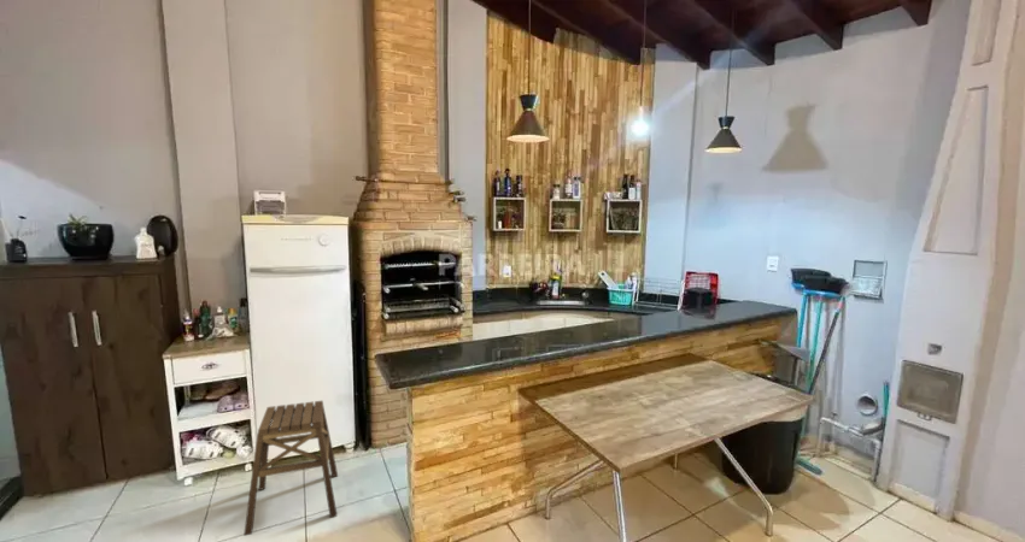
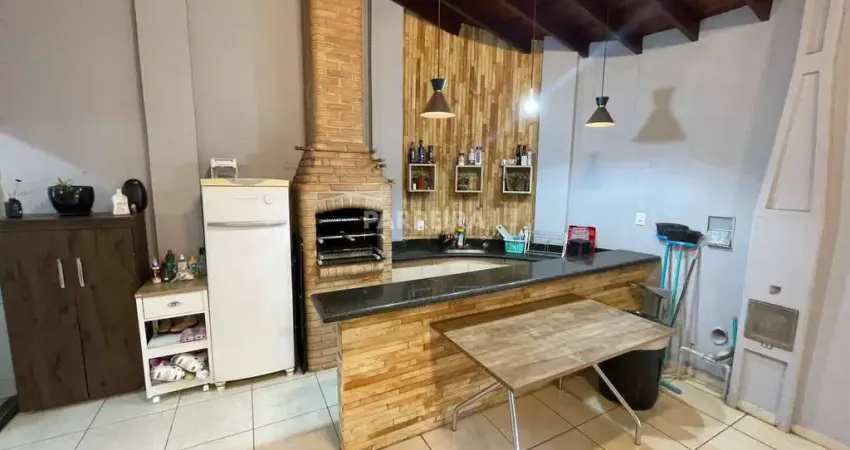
- stool [242,400,339,537]
